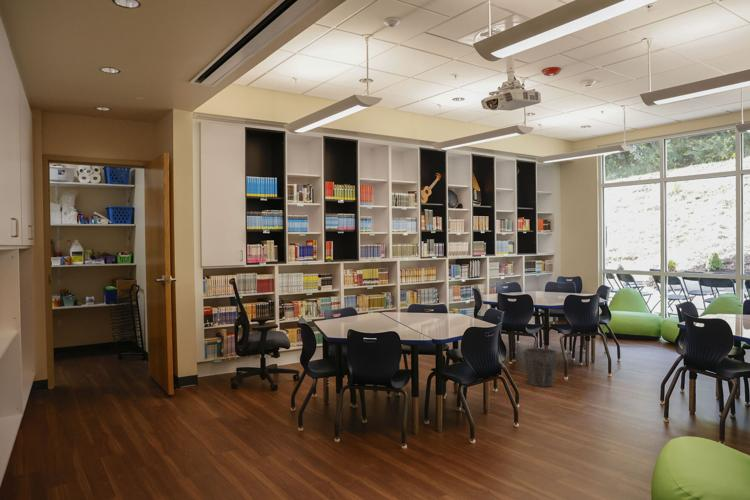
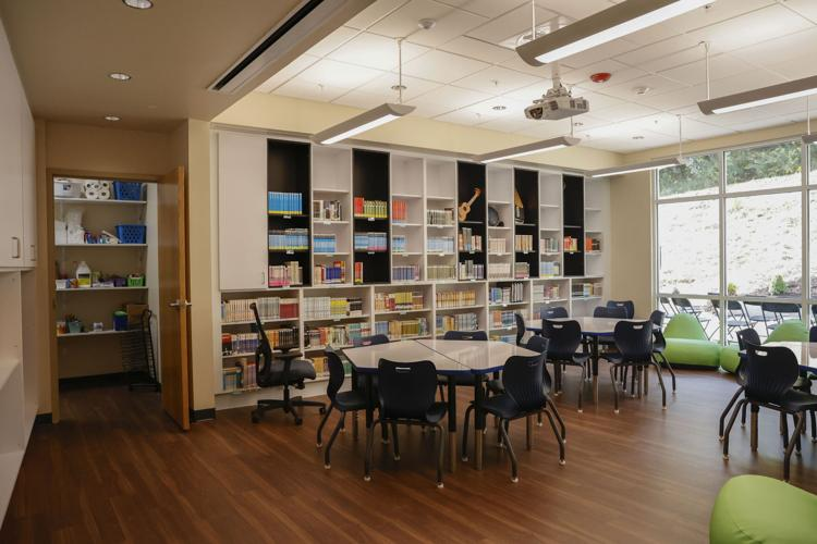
- waste bin [522,347,558,388]
